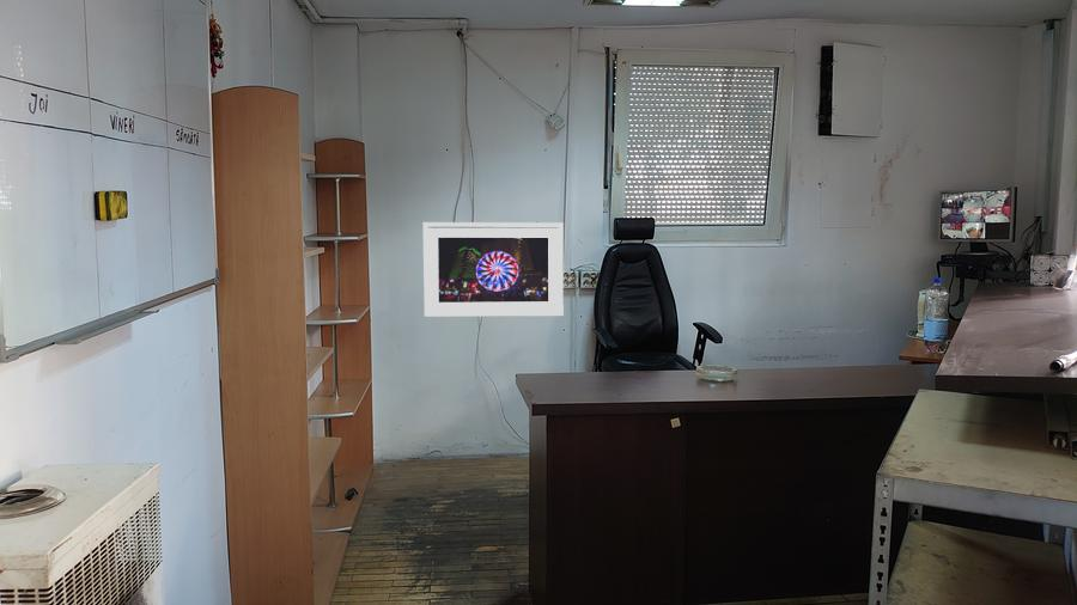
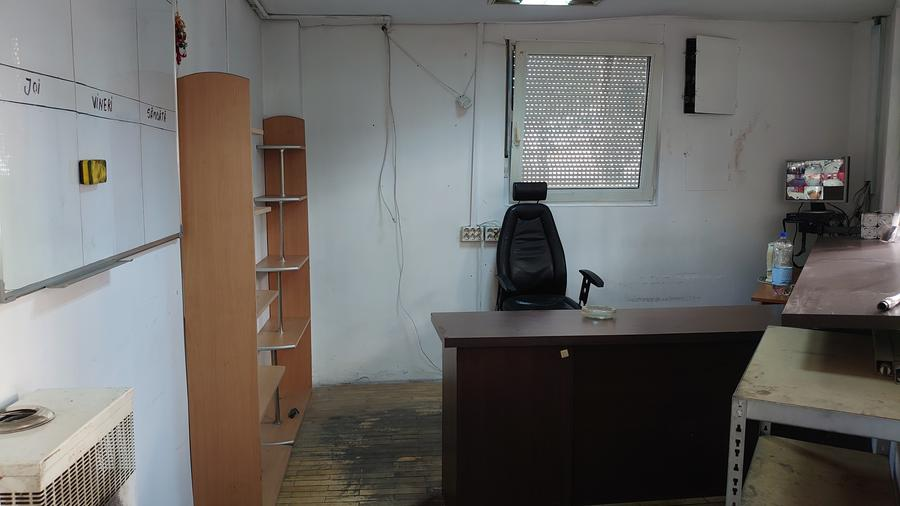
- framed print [422,221,565,318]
